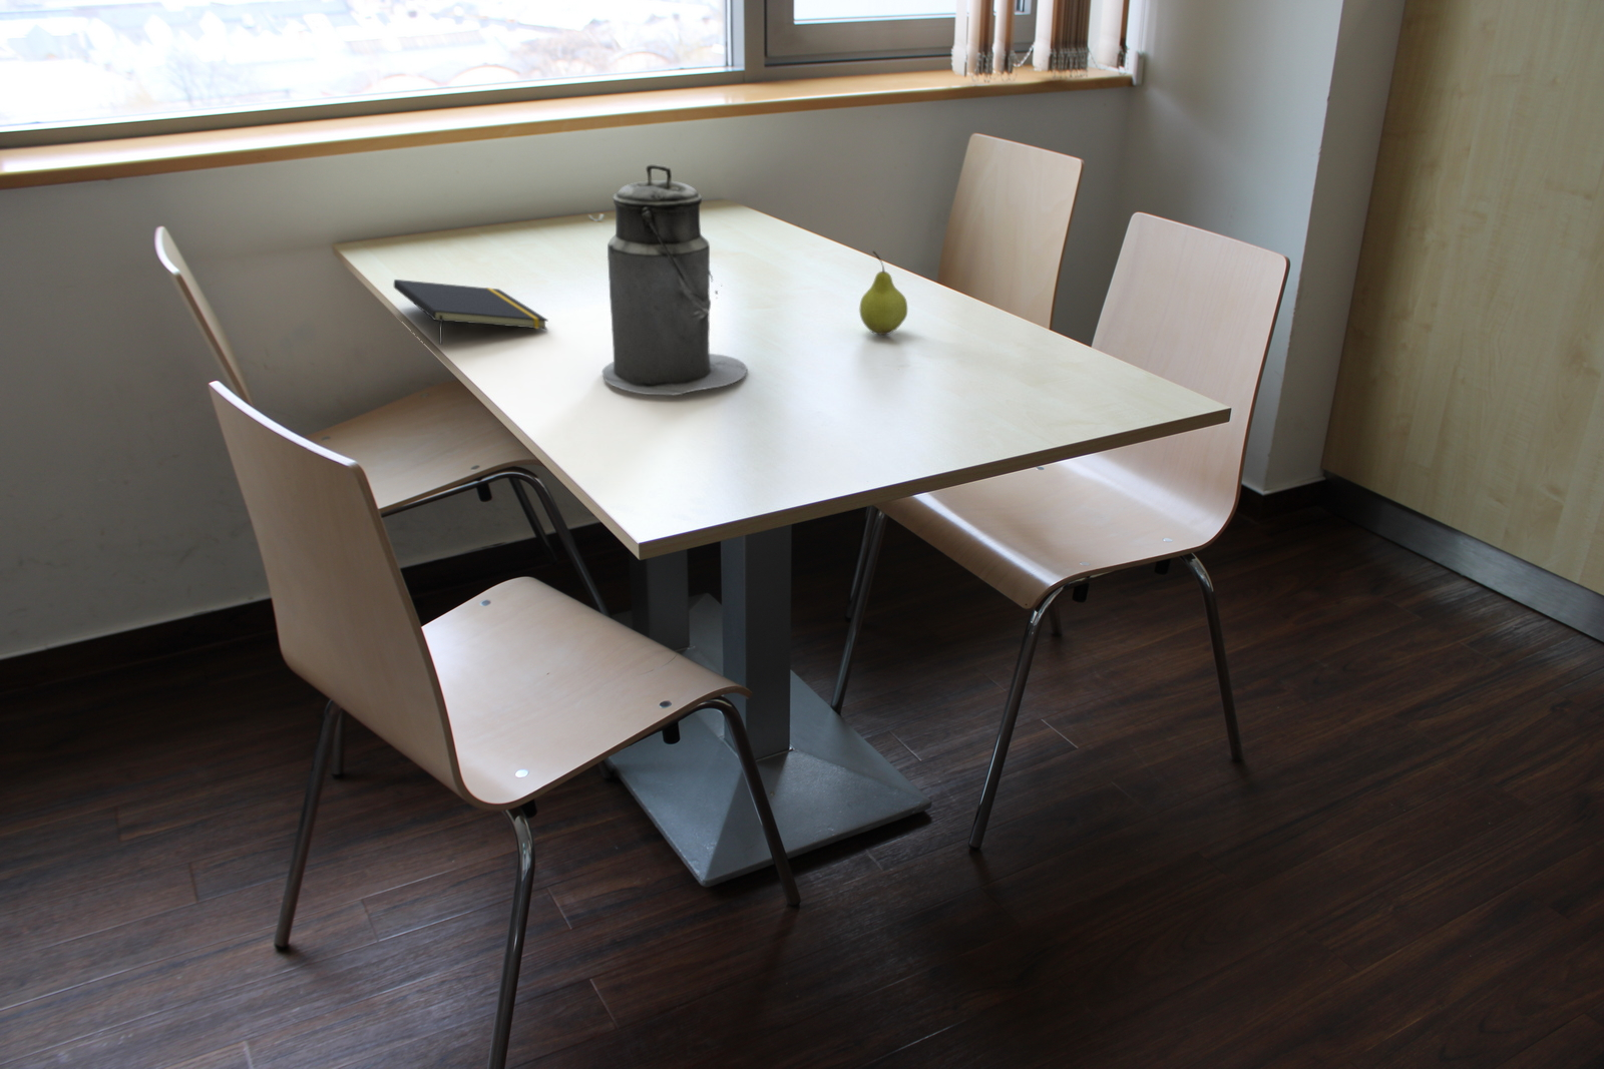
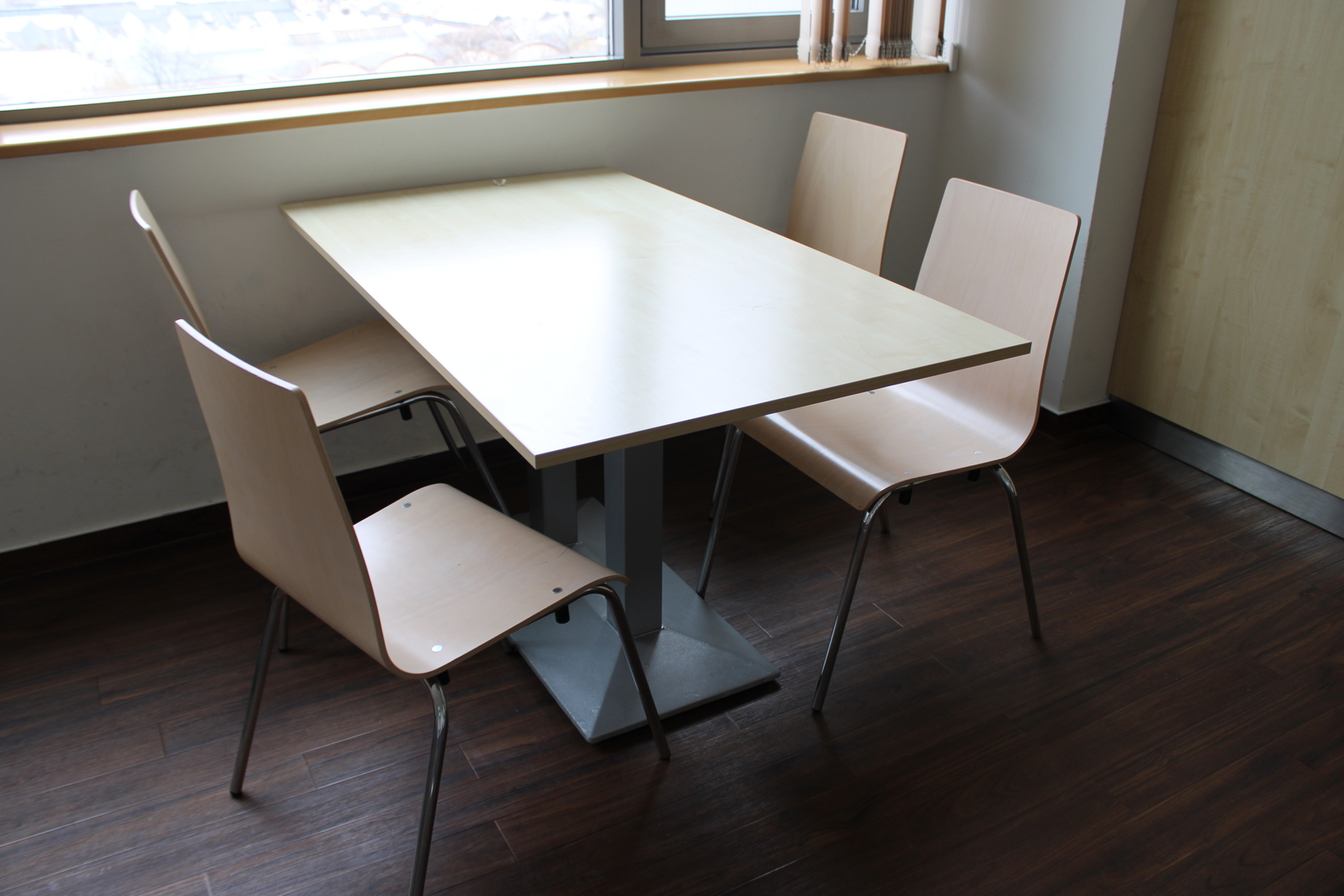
- notepad [393,278,549,345]
- fruit [858,249,908,335]
- canister [602,163,748,397]
